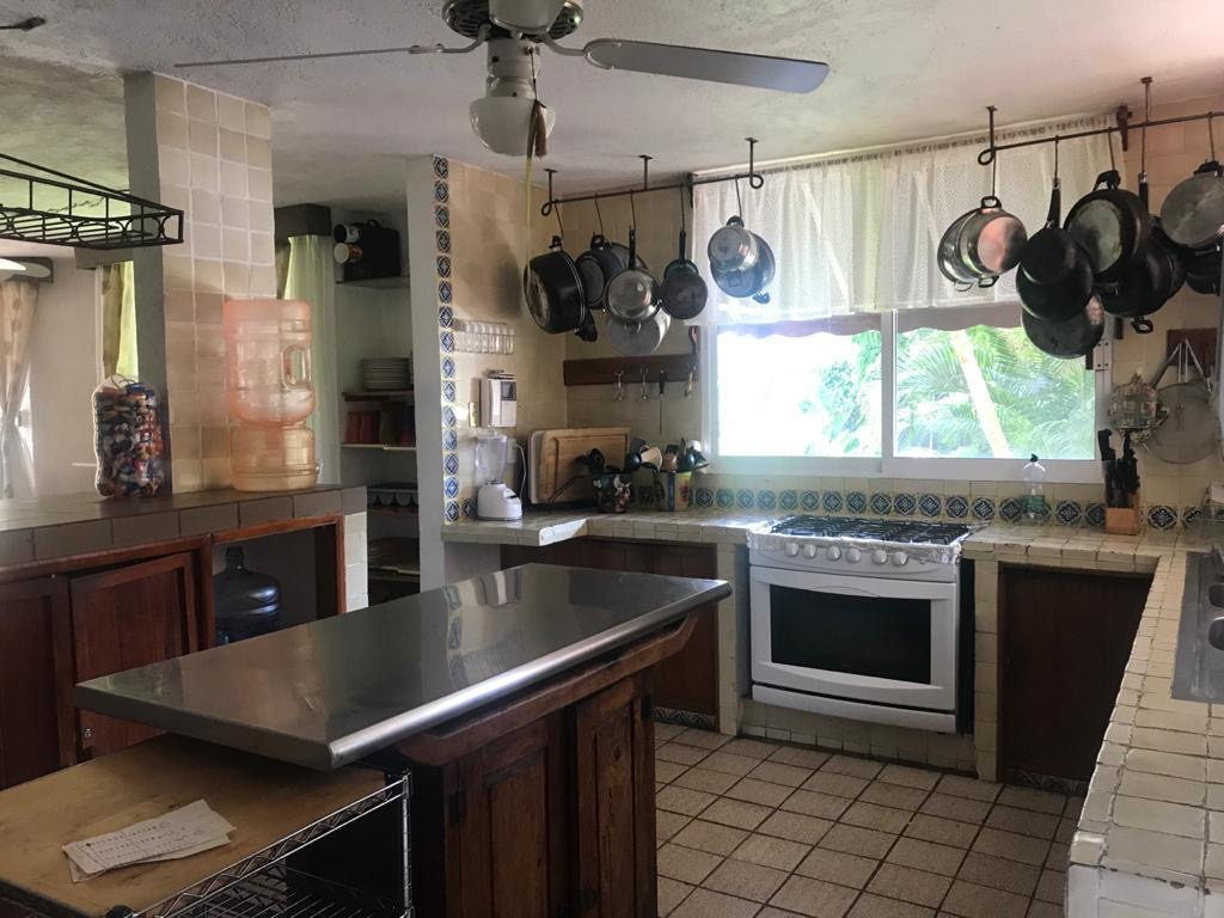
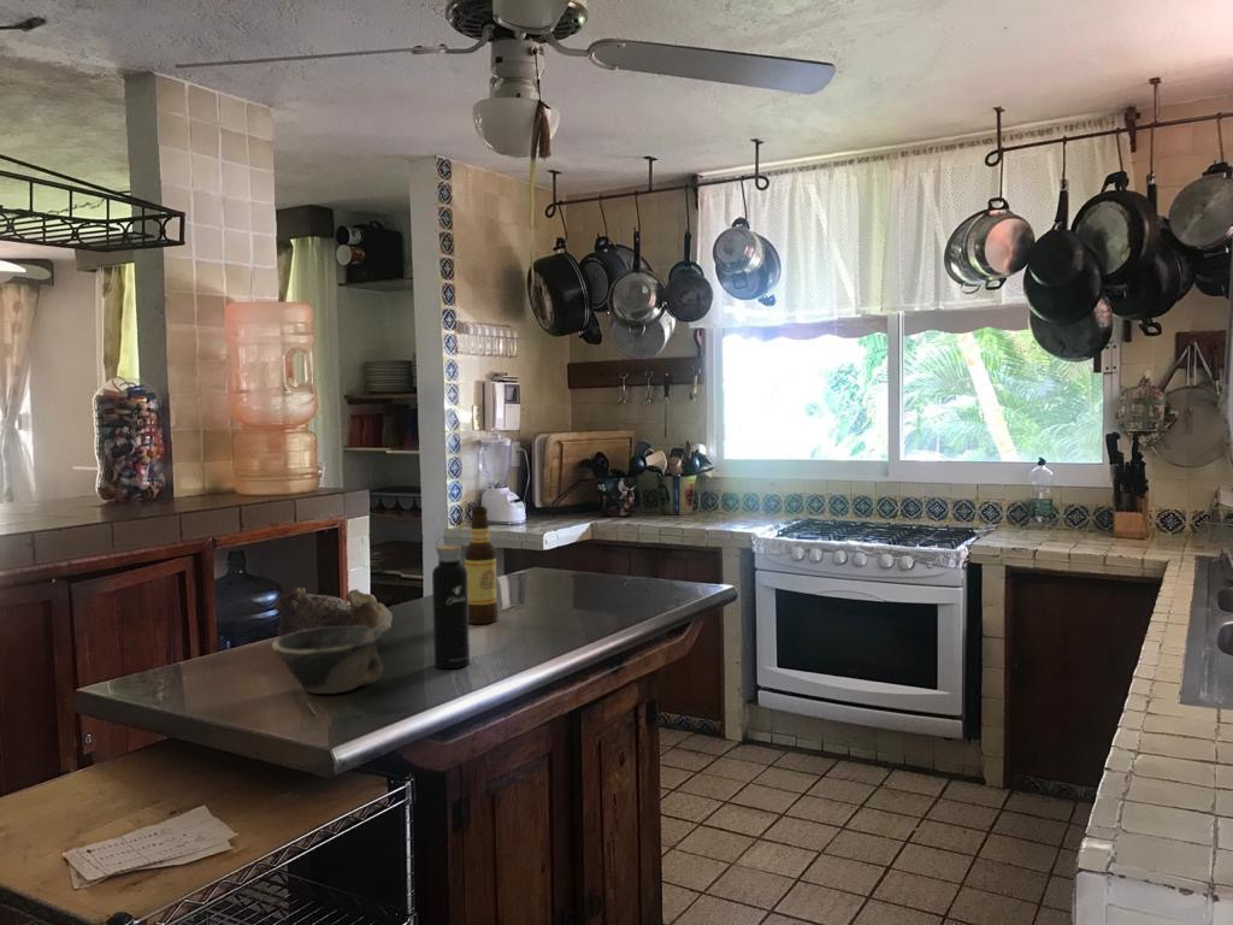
+ candle [272,587,394,638]
+ bottle [464,506,500,625]
+ water bottle [431,532,471,670]
+ bowl [271,626,384,695]
